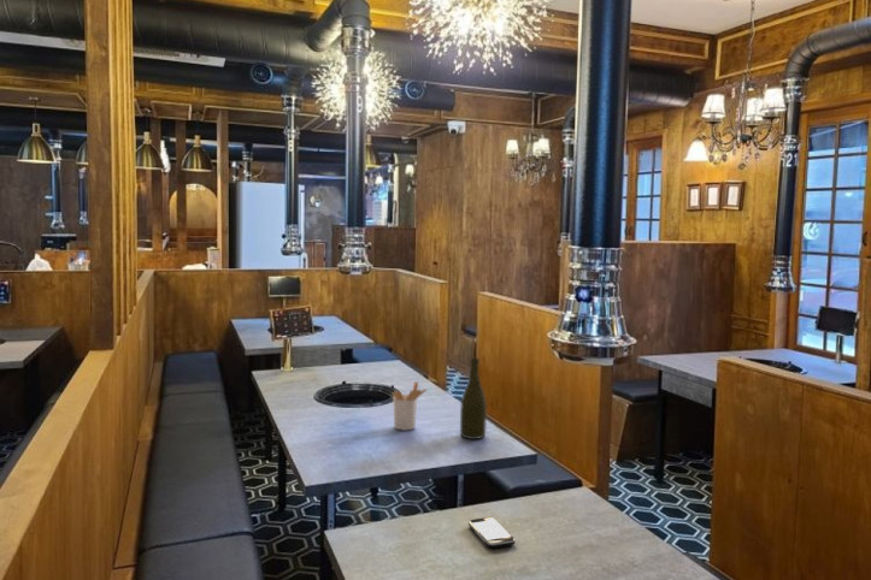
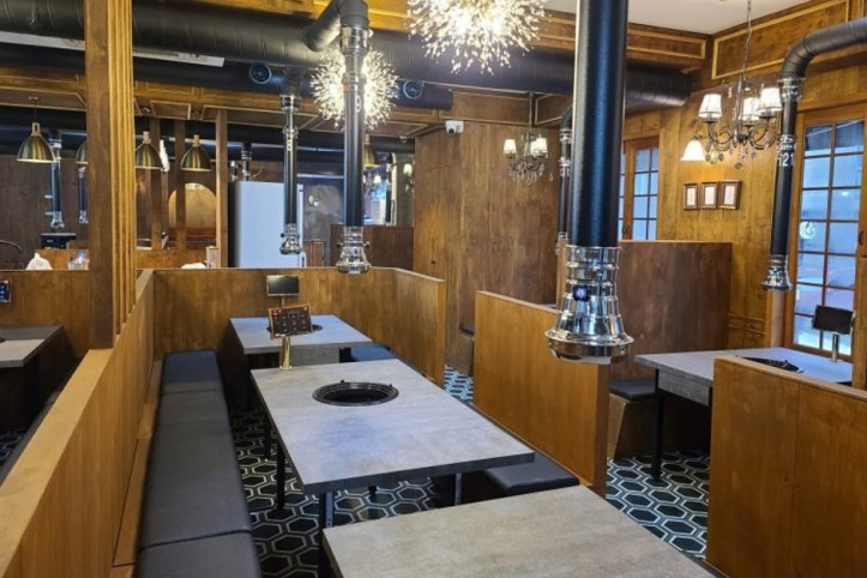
- smartphone [467,516,517,550]
- bottle [459,357,488,440]
- utensil holder [392,380,428,431]
